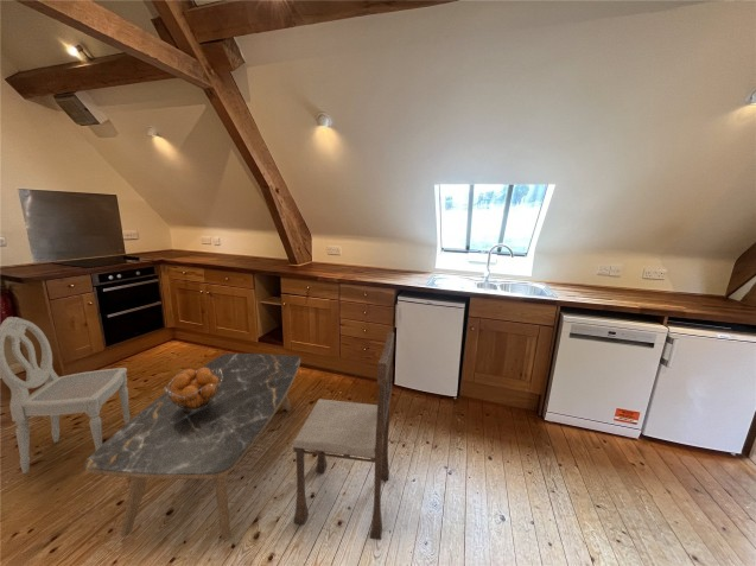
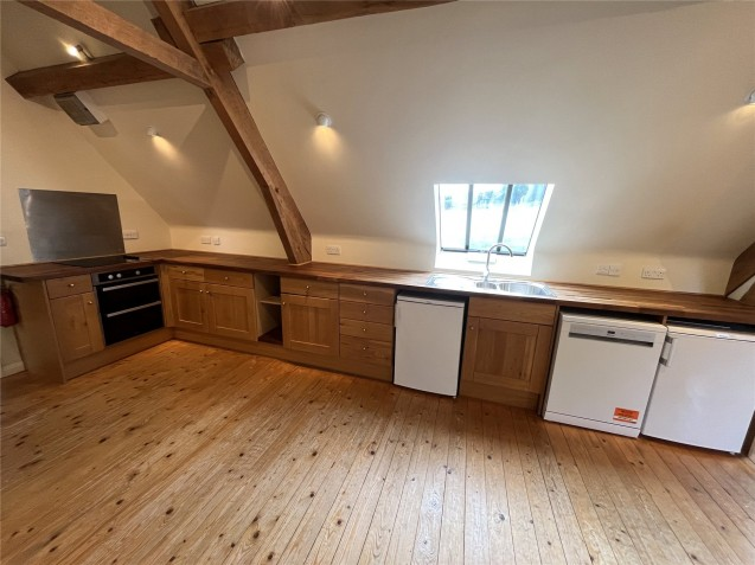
- fruit basket [163,367,222,411]
- coffee table [83,352,301,542]
- dining chair [0,316,132,475]
- dining chair [292,331,395,541]
